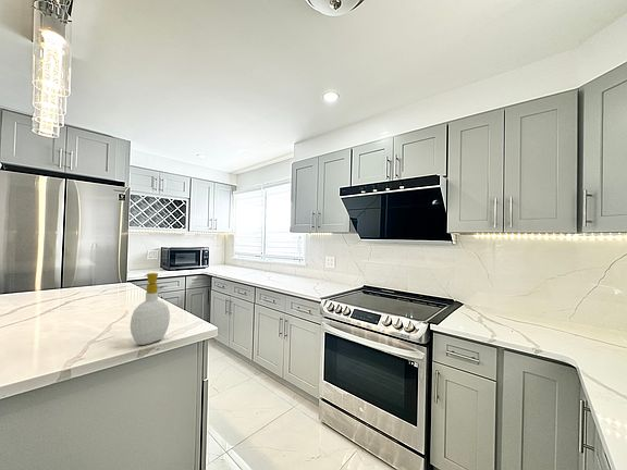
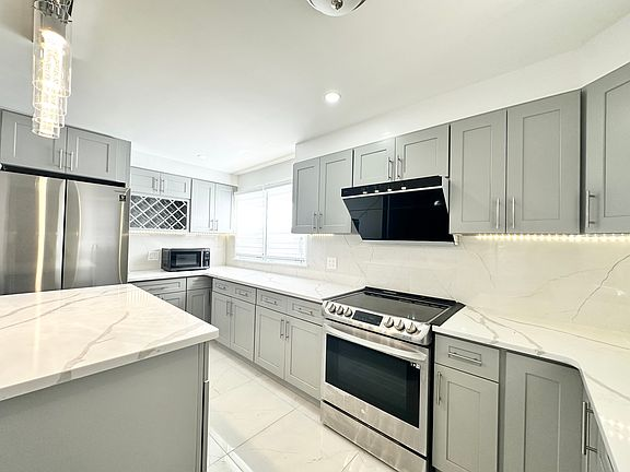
- soap bottle [130,272,171,346]
